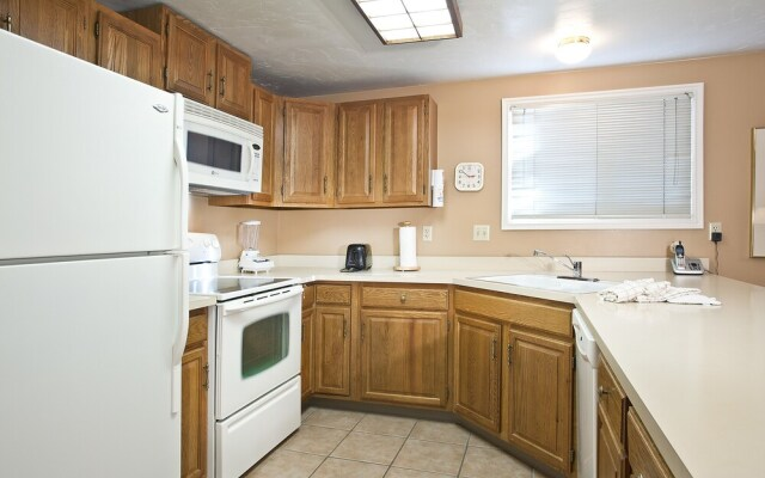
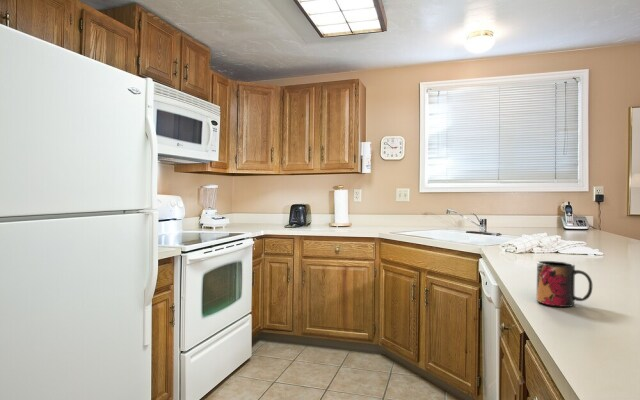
+ mug [536,260,593,308]
